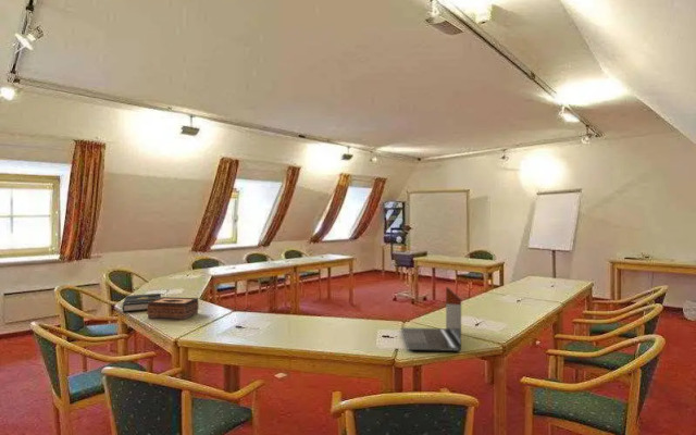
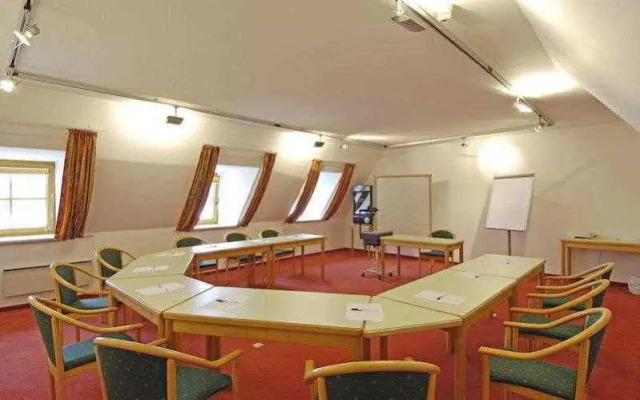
- spell book [121,293,164,313]
- laptop [400,286,462,352]
- tissue box [146,296,199,321]
